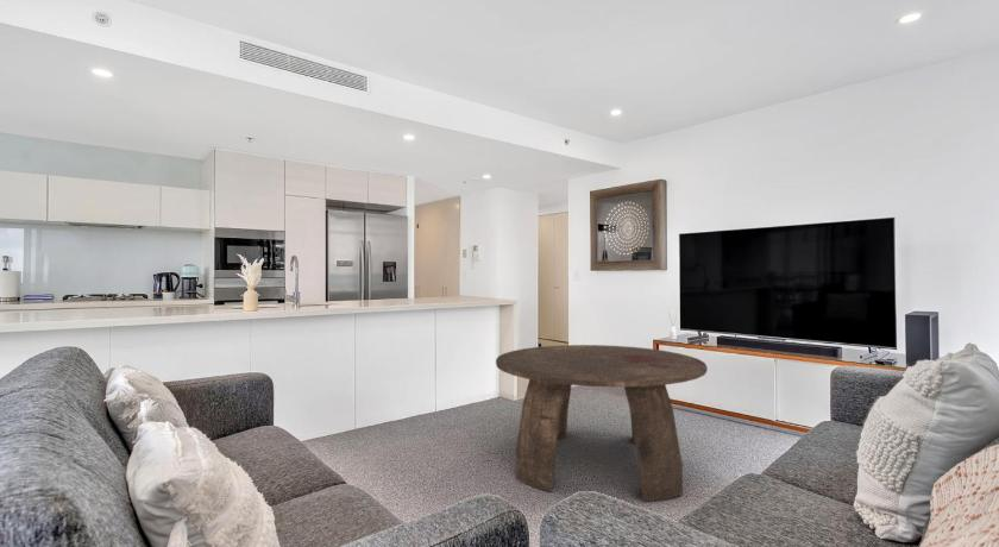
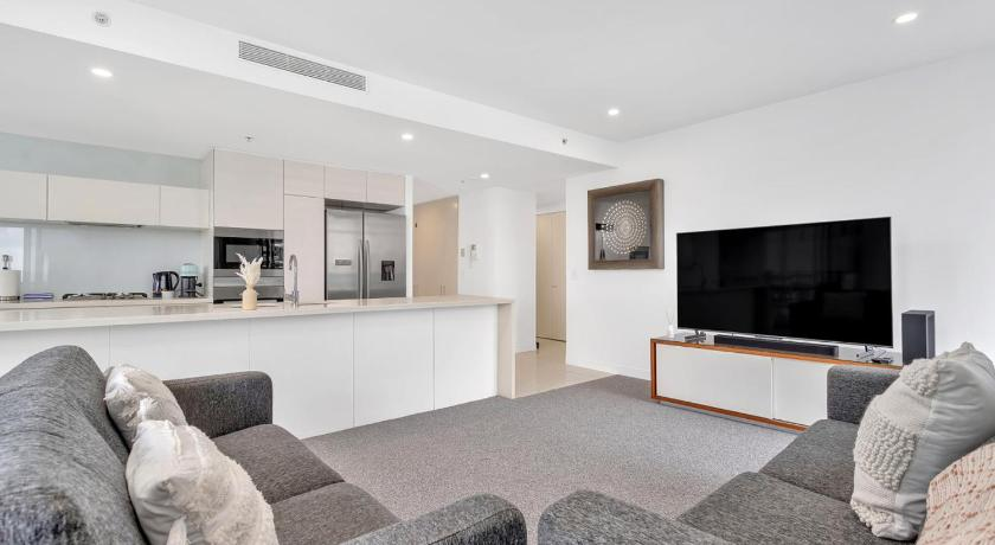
- coffee table [495,344,709,502]
